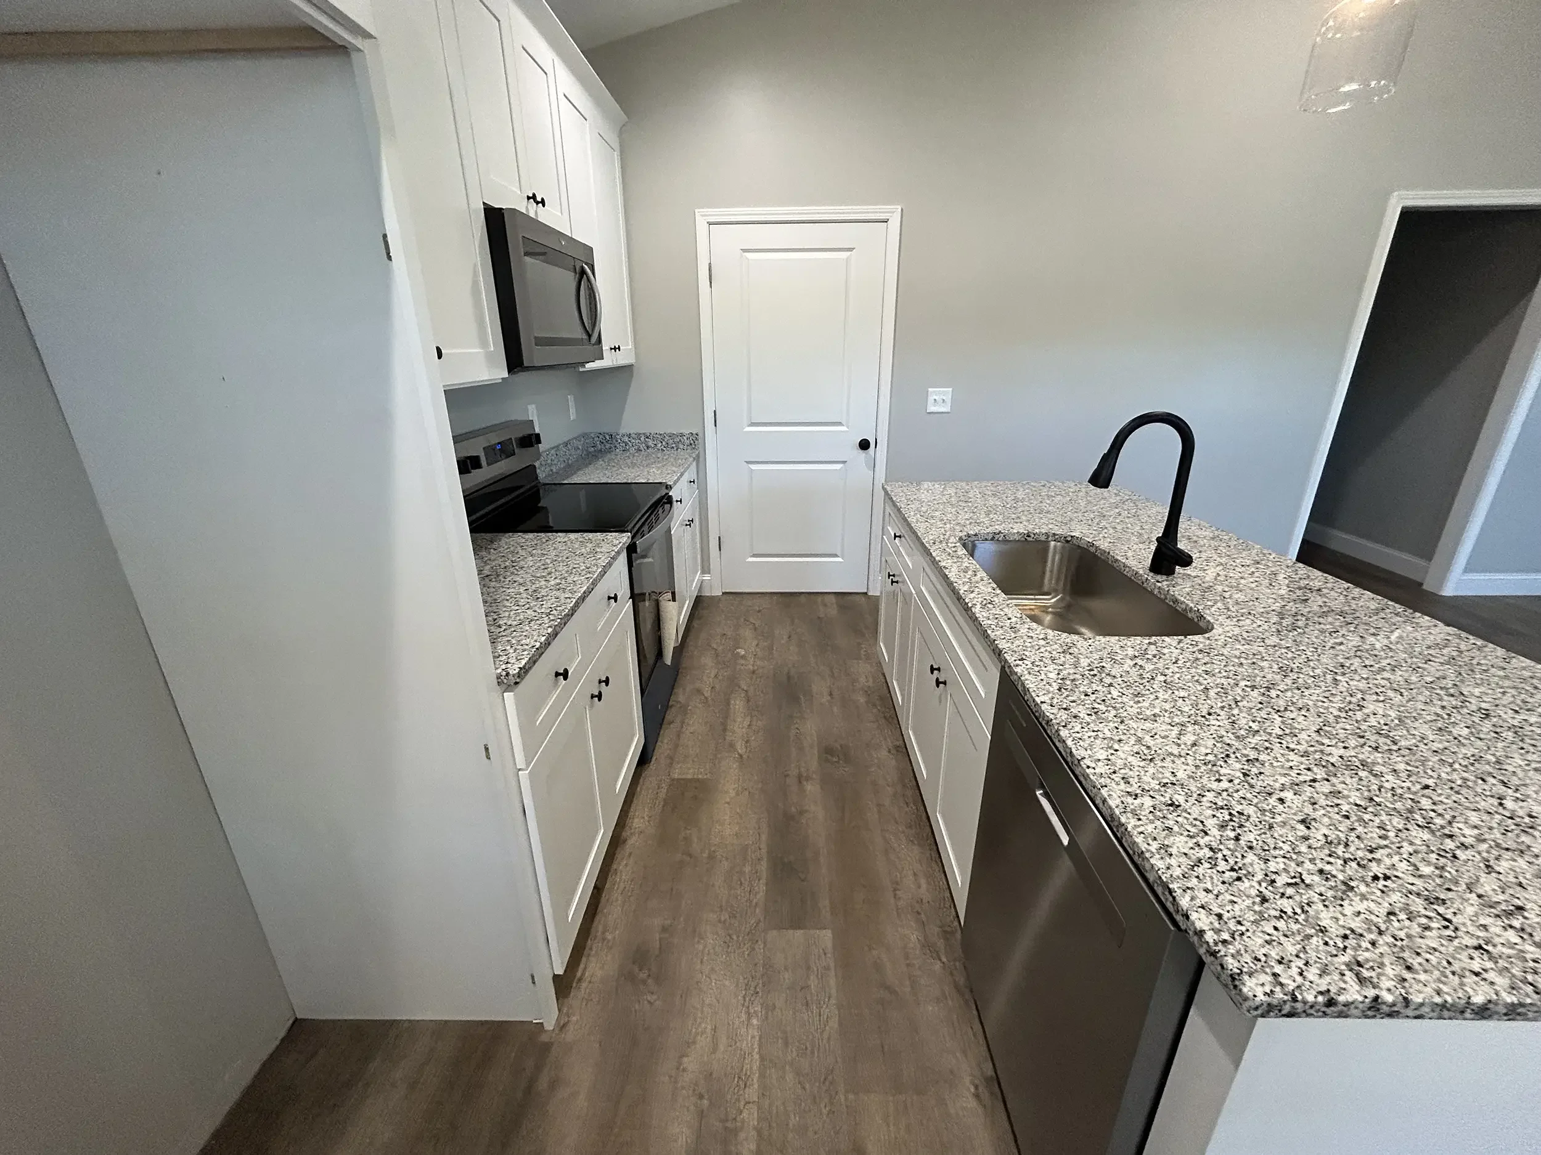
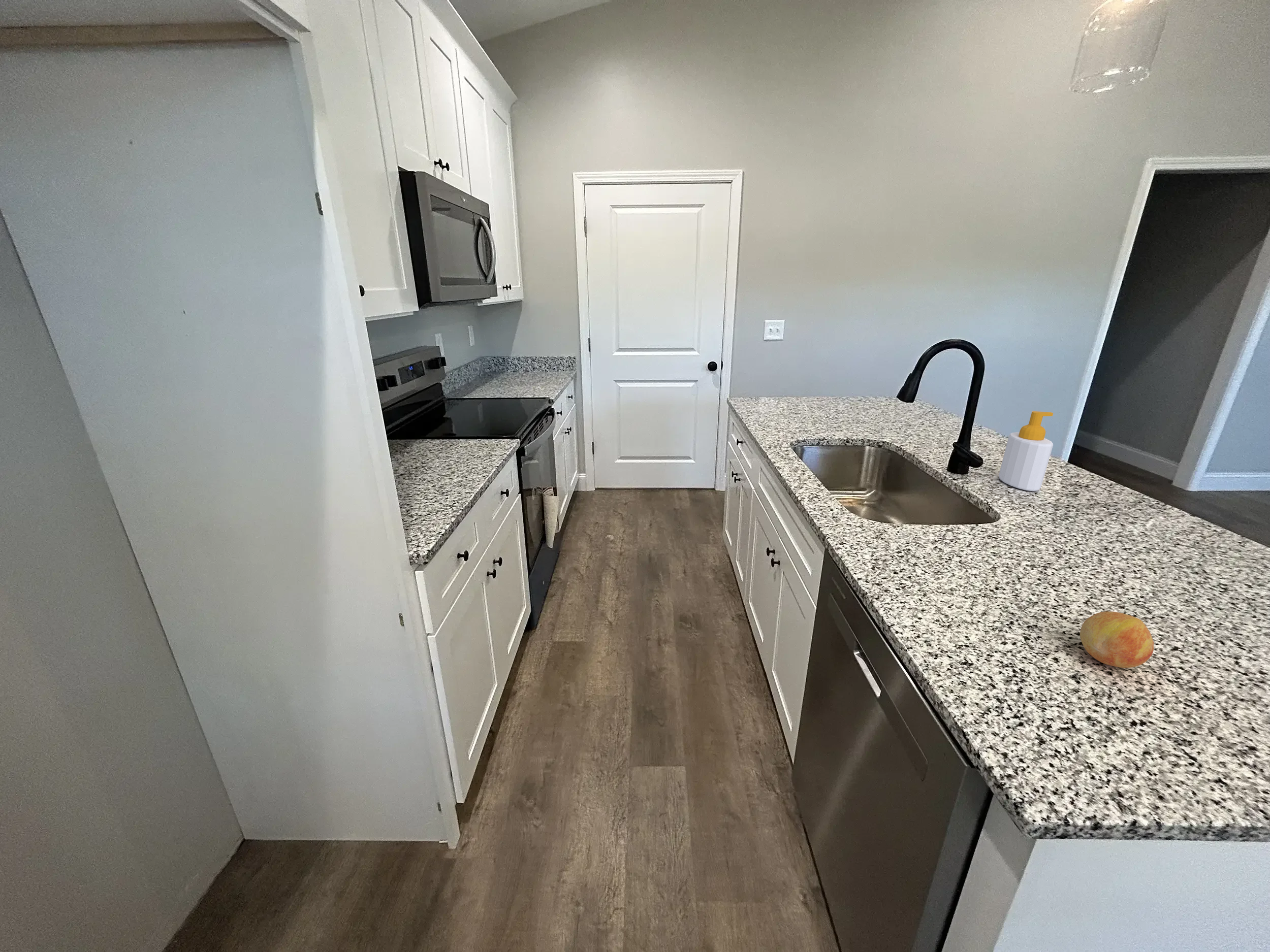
+ soap bottle [998,411,1054,491]
+ fruit [1079,611,1155,668]
